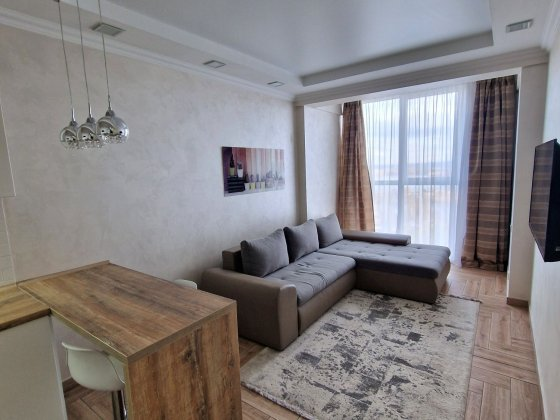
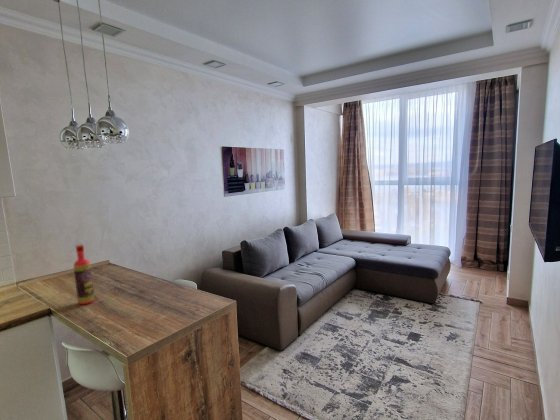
+ bottle [73,243,95,305]
